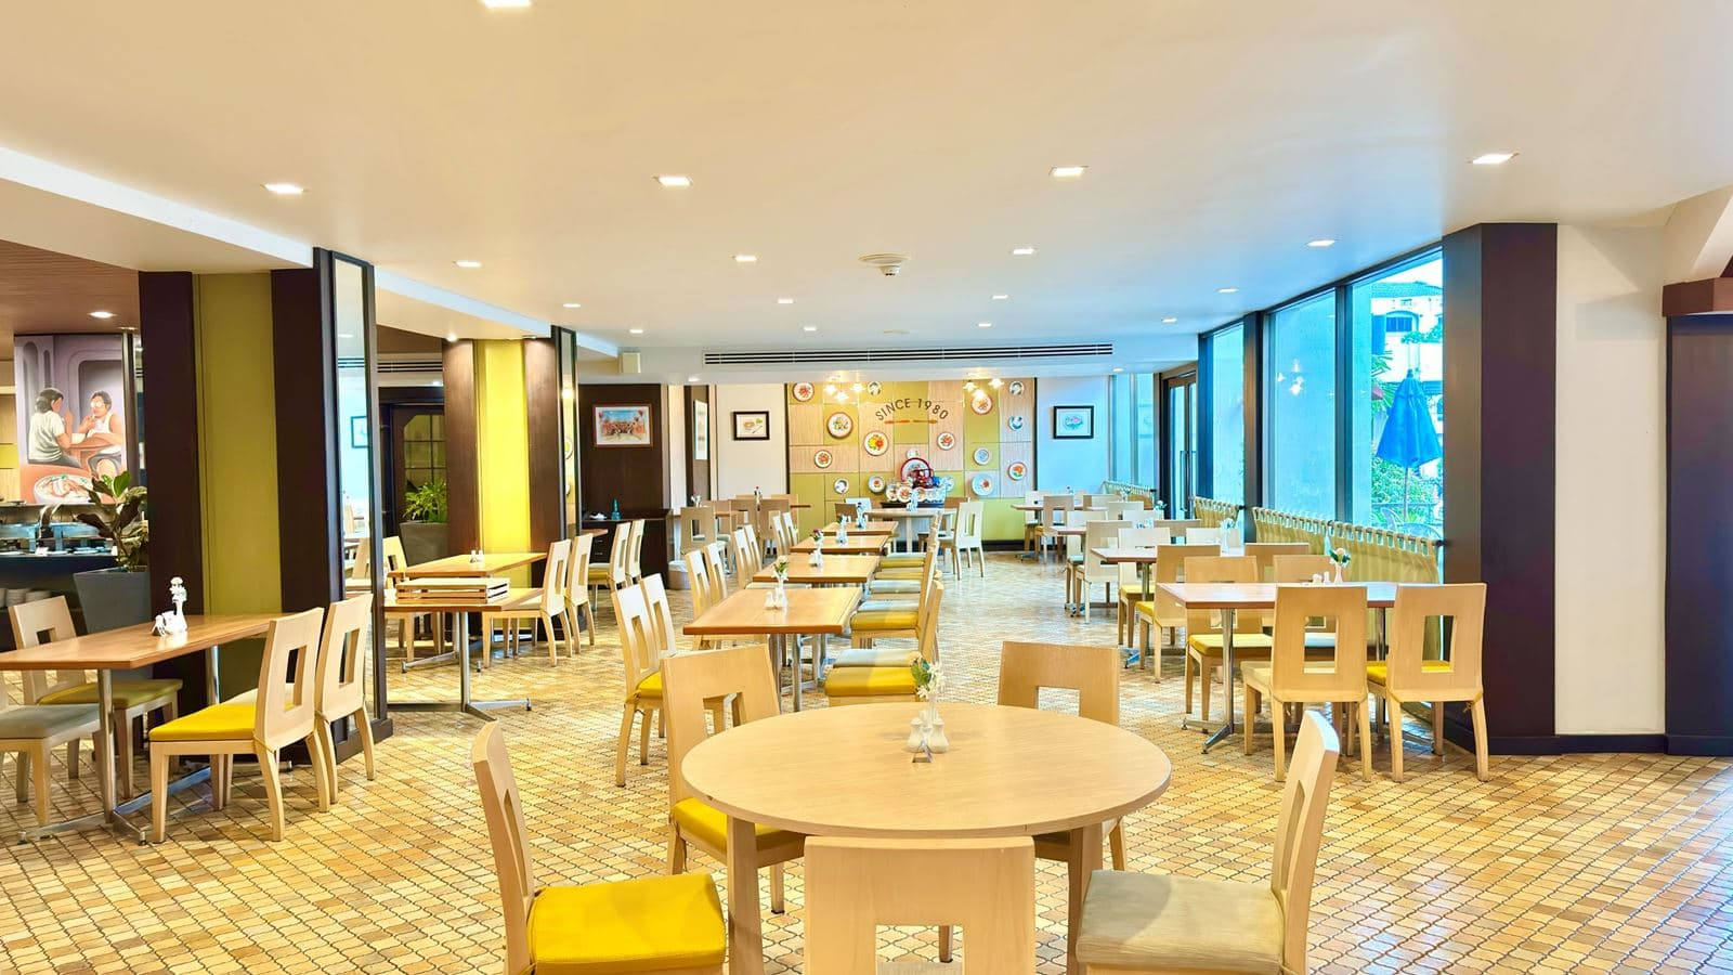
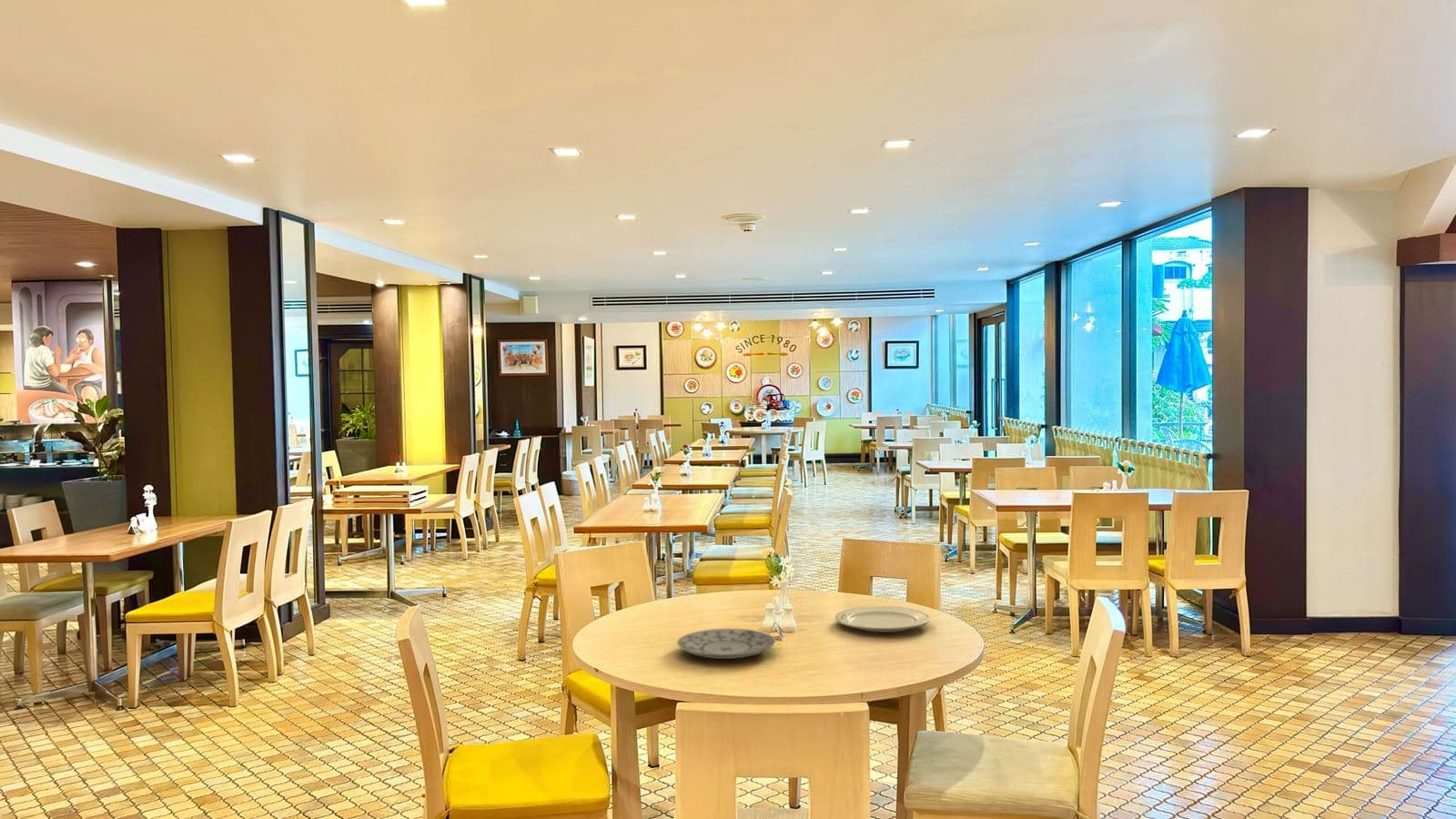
+ chinaware [834,605,931,633]
+ plate [676,628,776,660]
